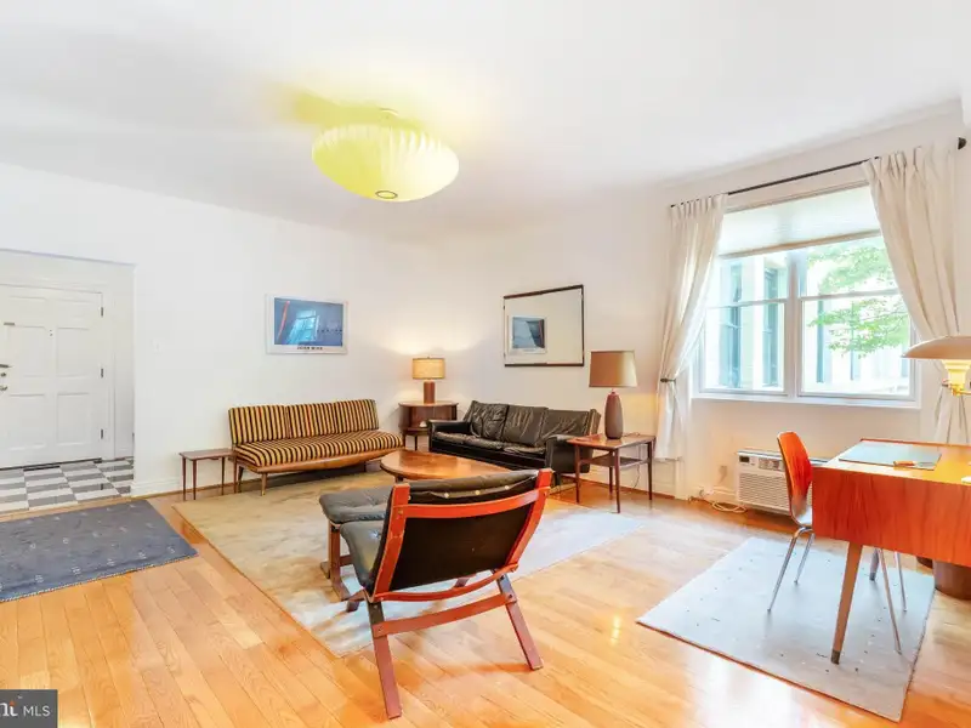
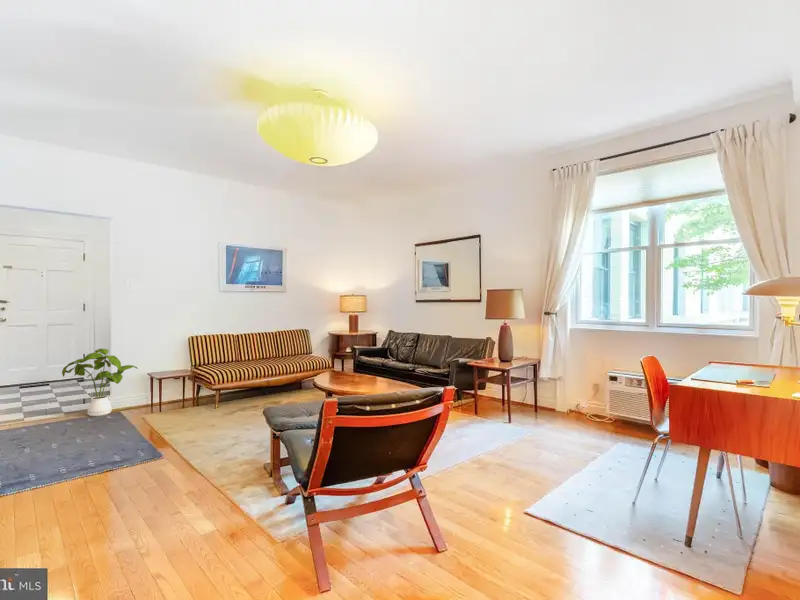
+ house plant [61,348,139,417]
